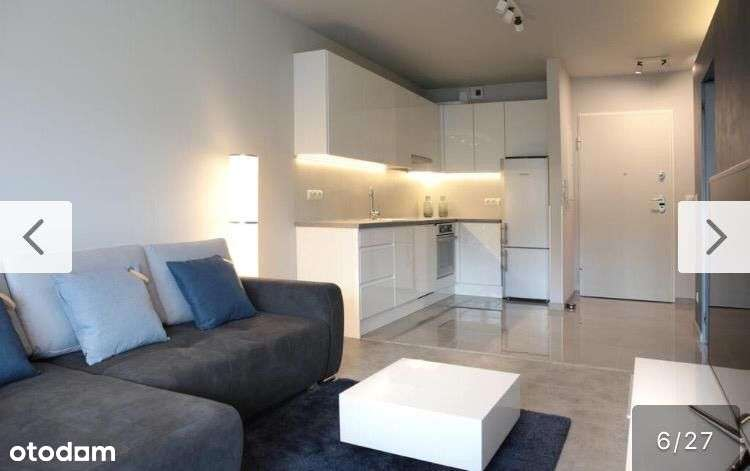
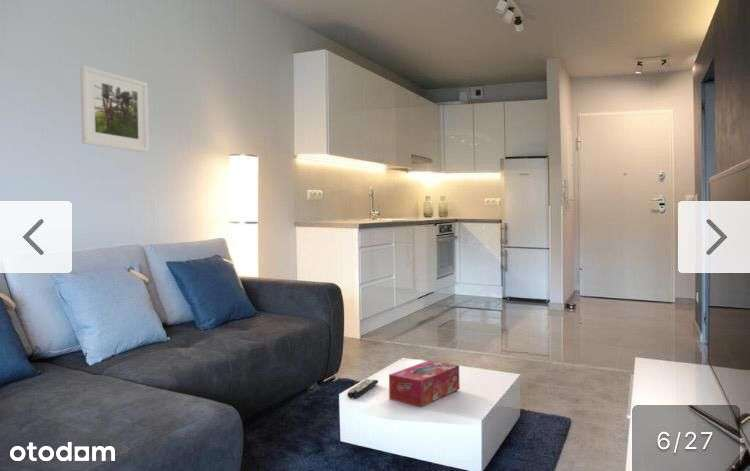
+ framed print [79,64,150,153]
+ remote control [346,378,379,399]
+ tissue box [388,359,461,408]
